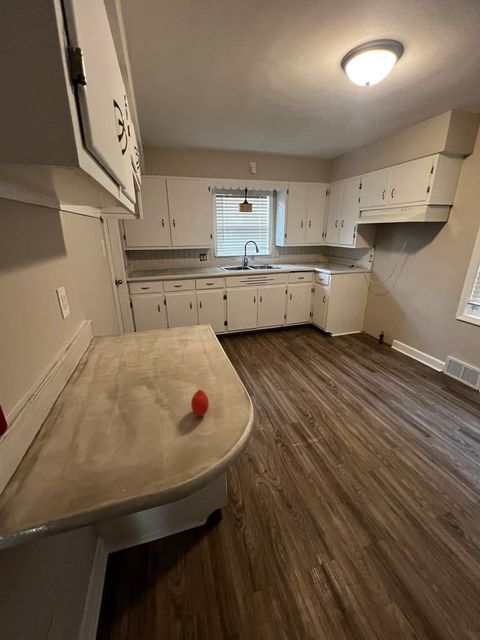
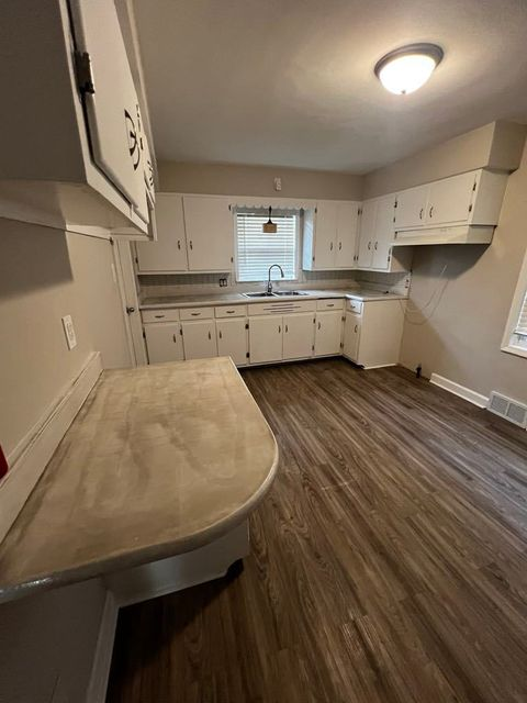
- apple [190,388,210,417]
